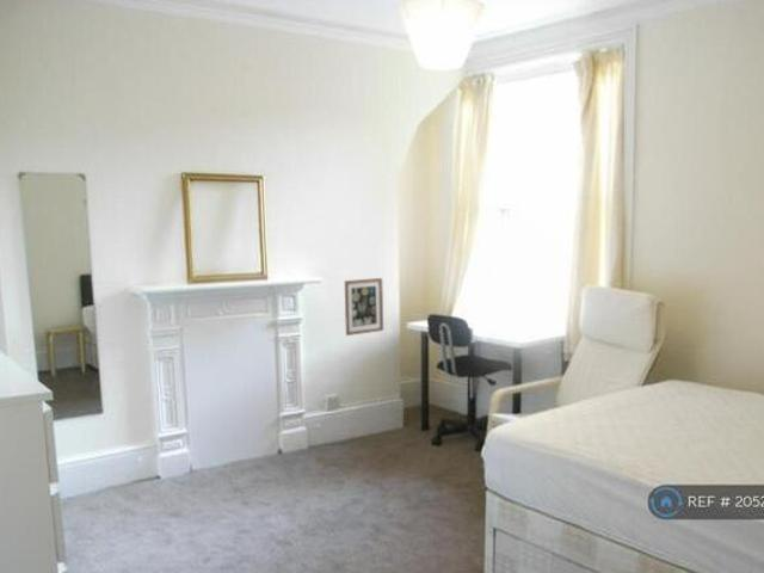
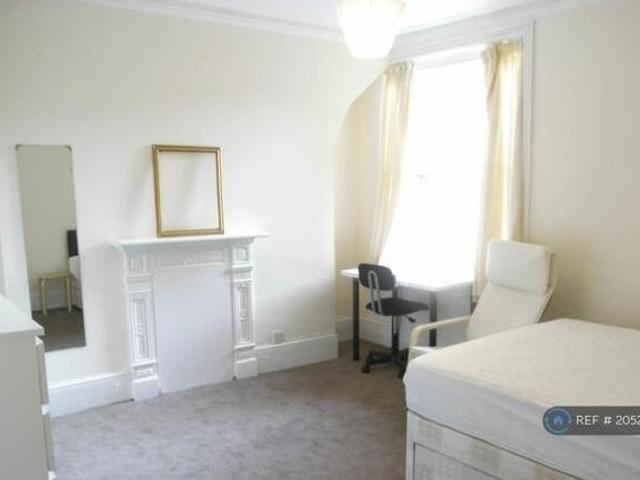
- wall art [344,277,384,337]
